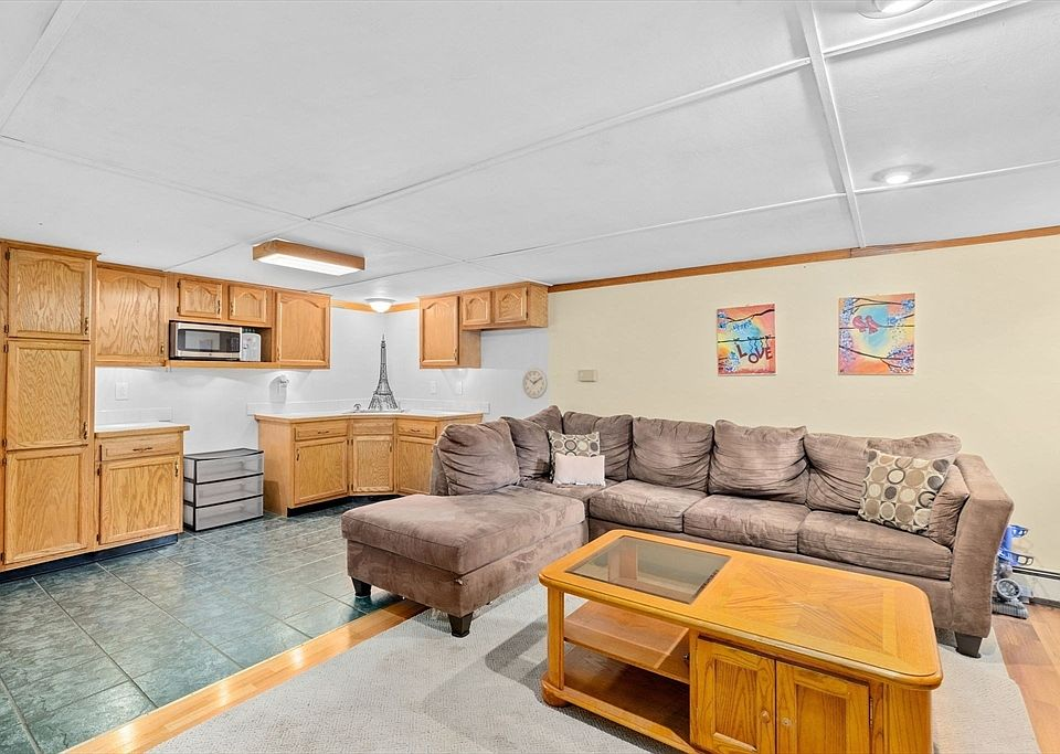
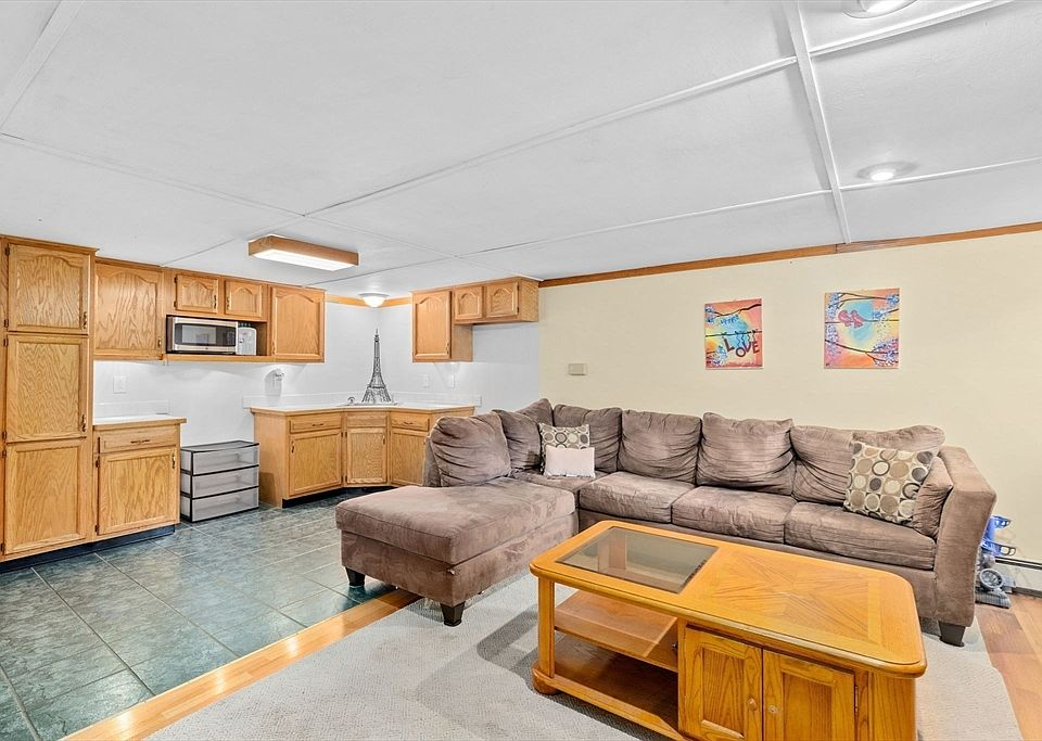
- wall clock [521,368,549,400]
